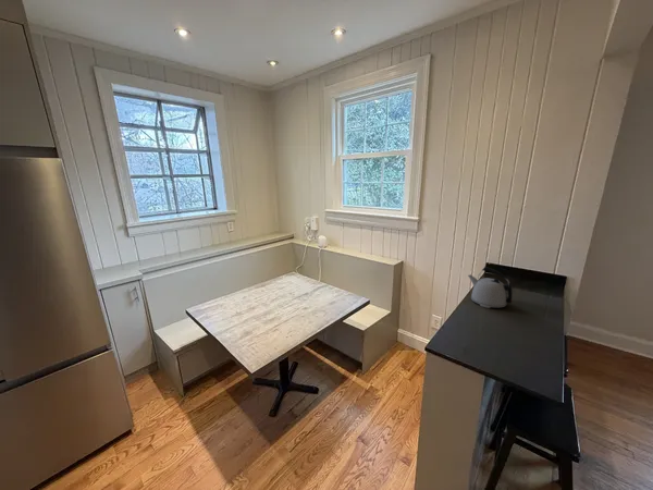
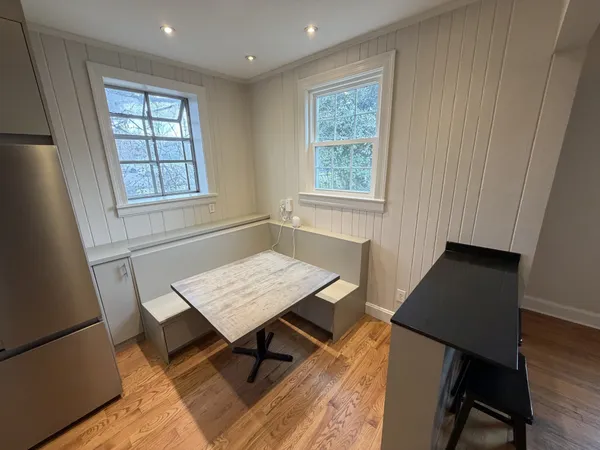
- kettle [467,266,514,309]
